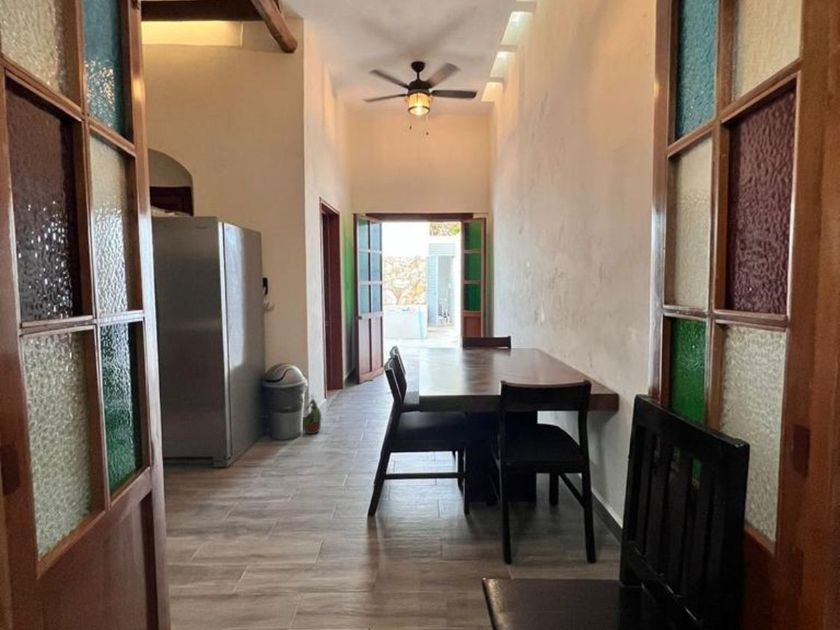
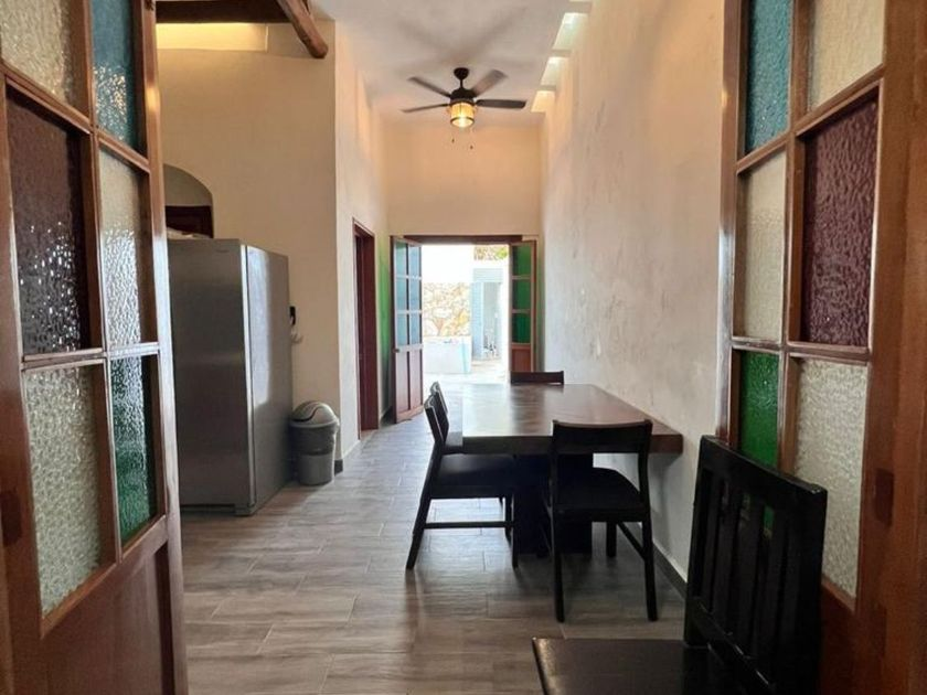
- potted plant [302,392,323,435]
